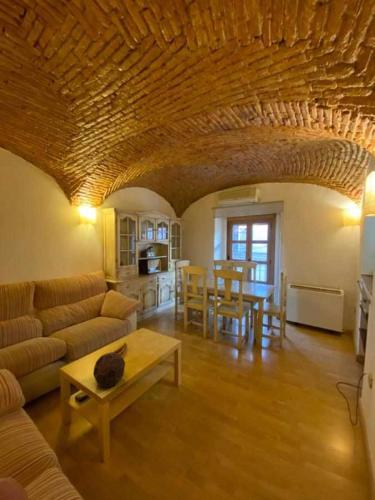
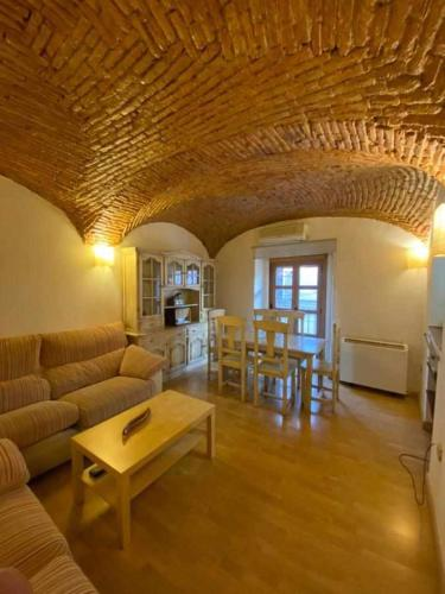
- soccer ball [92,351,126,388]
